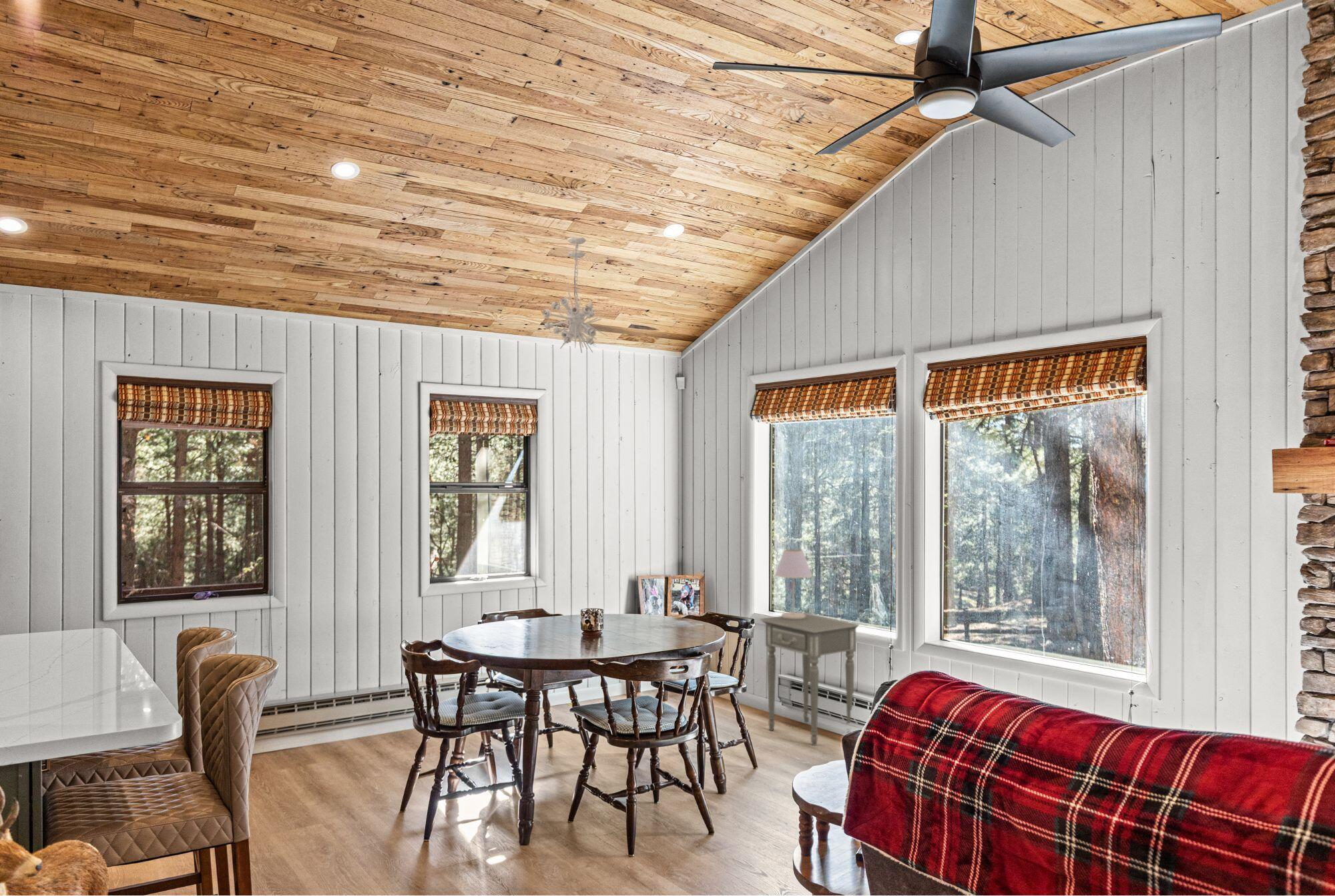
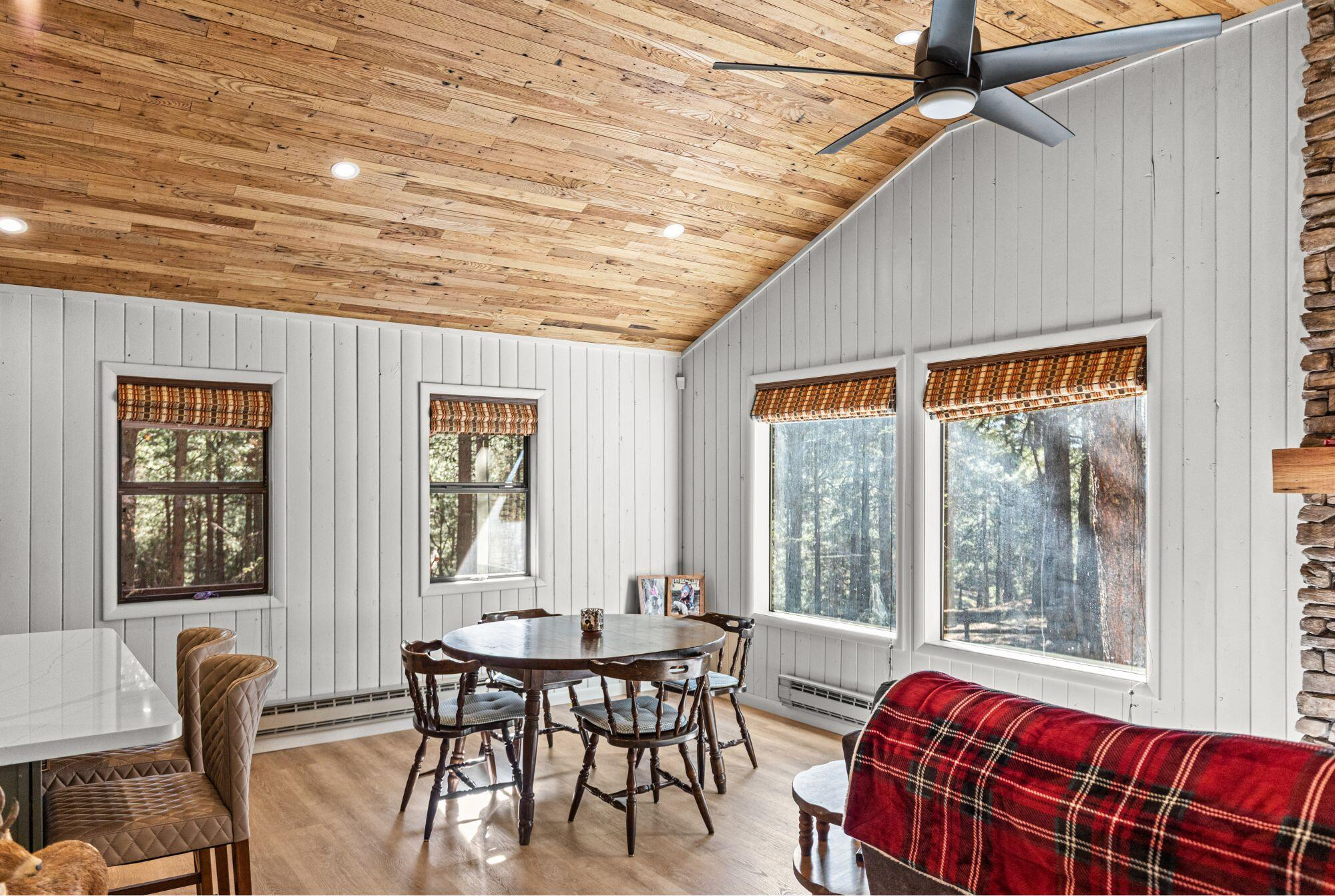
- table lamp [774,548,813,620]
- side table [760,612,860,747]
- chandelier [540,236,609,354]
